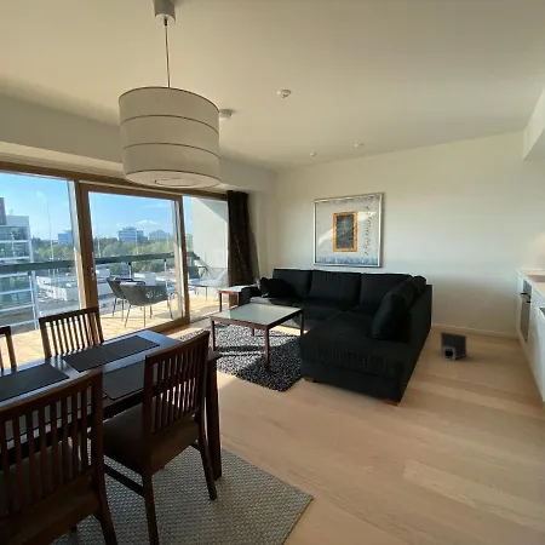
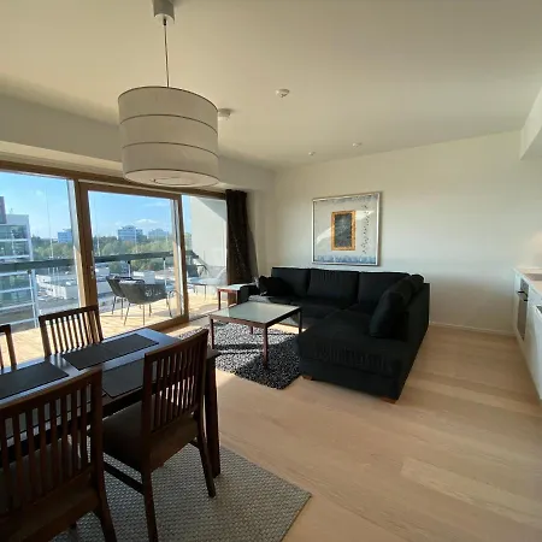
- speaker [440,331,467,361]
